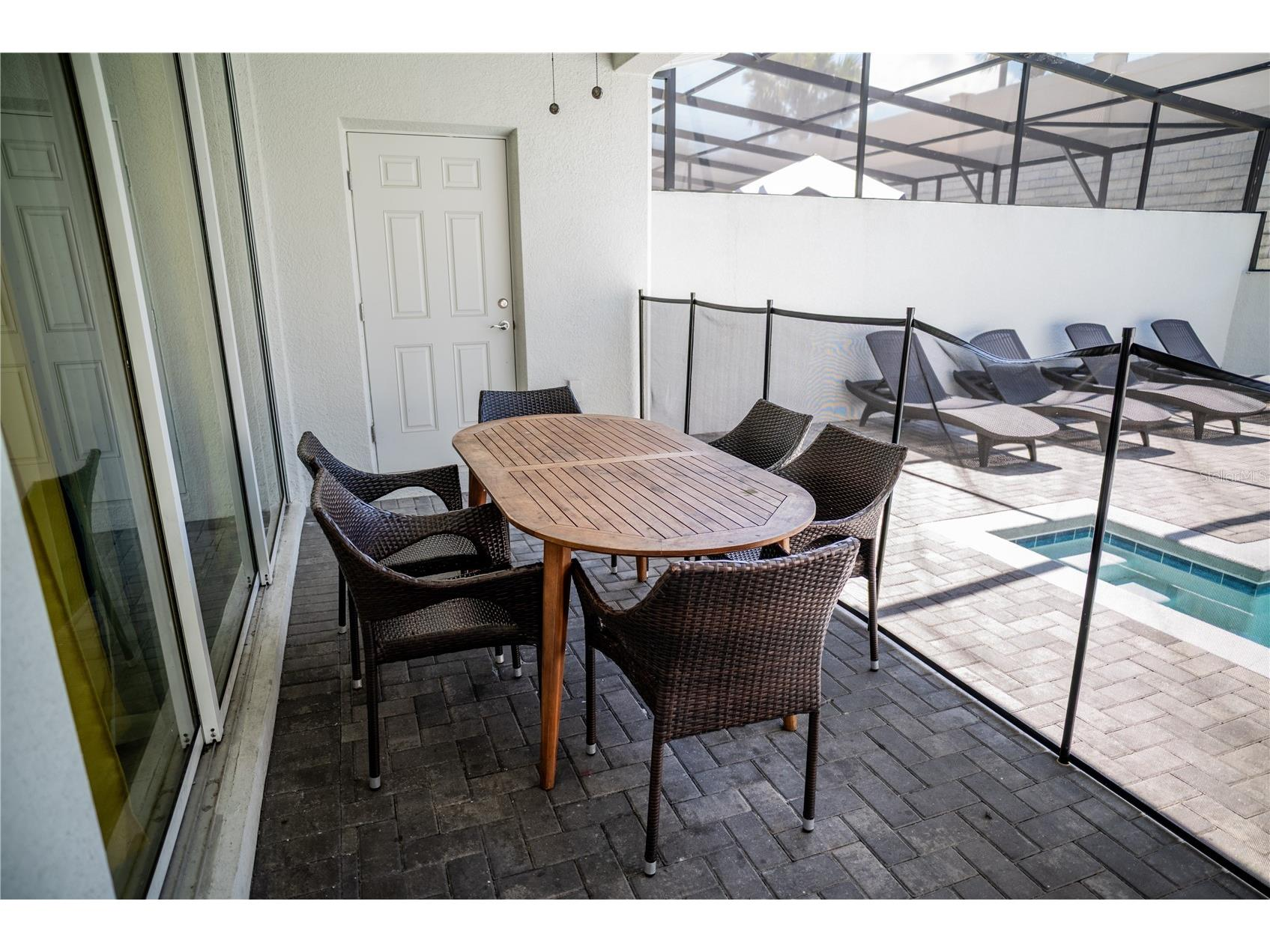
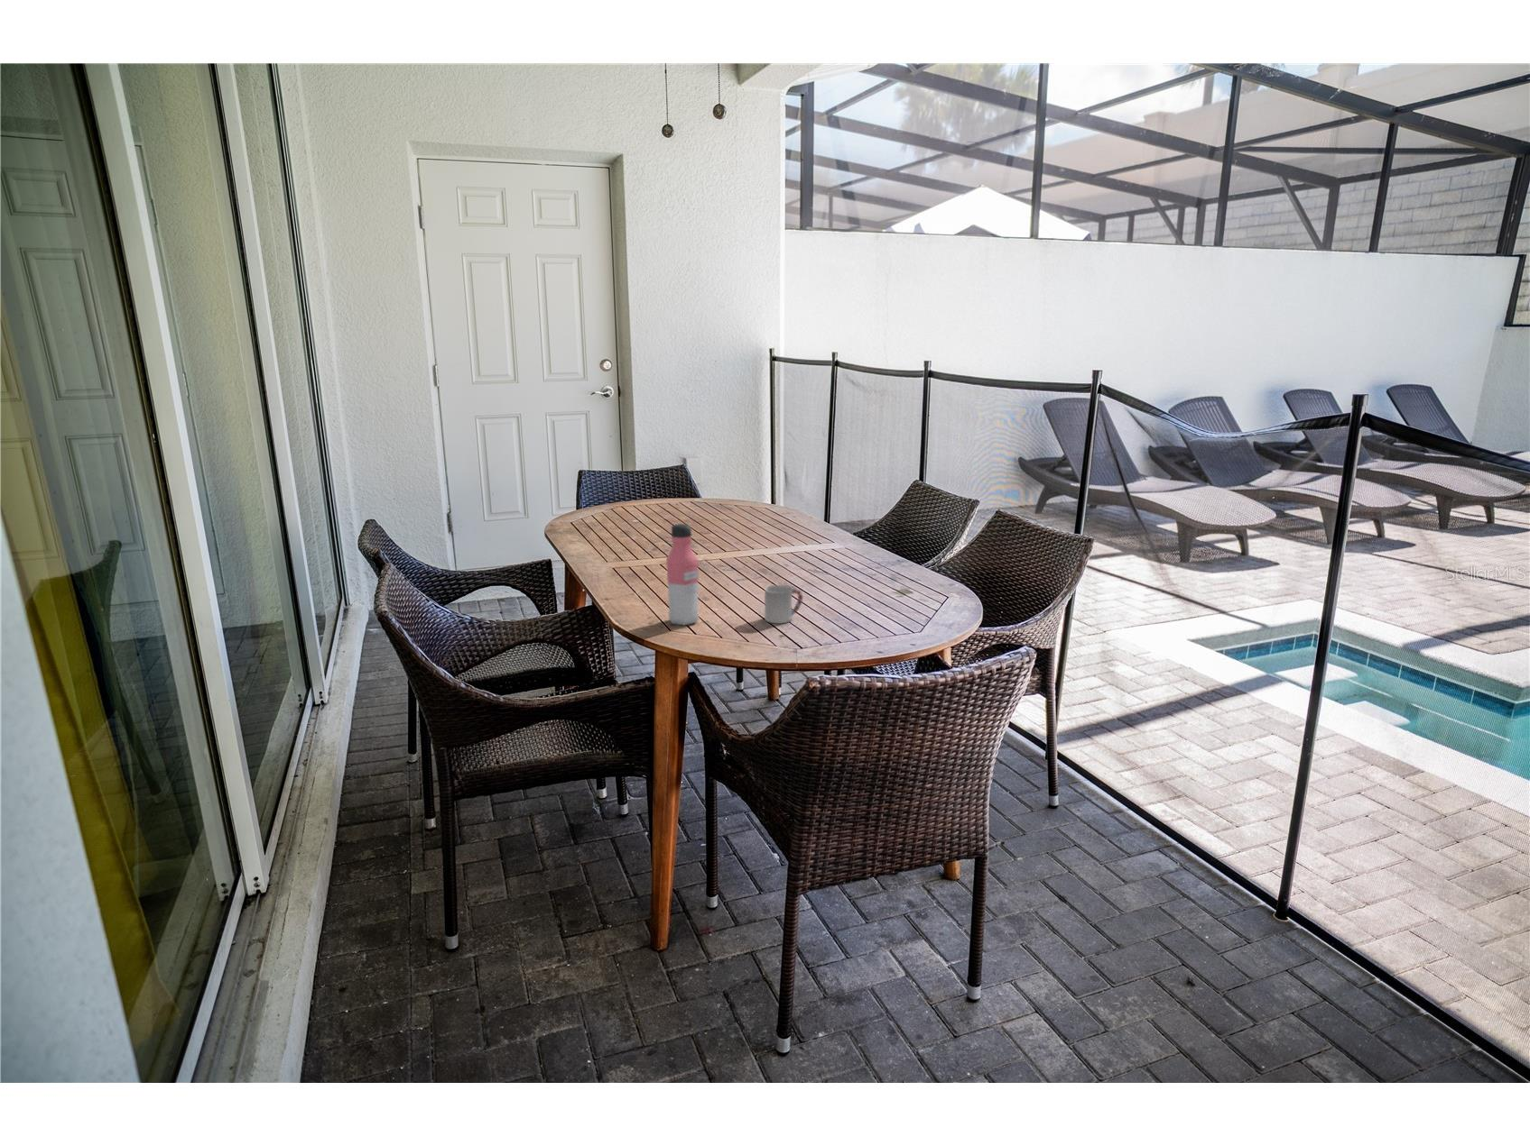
+ cup [764,584,804,624]
+ water bottle [665,522,700,627]
